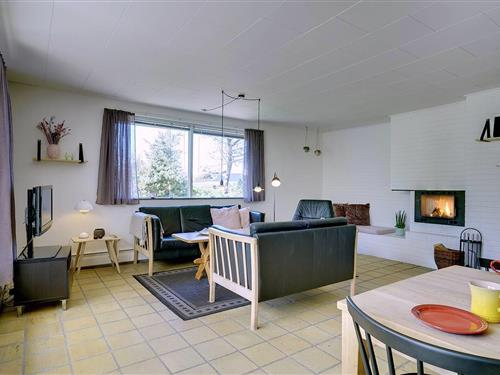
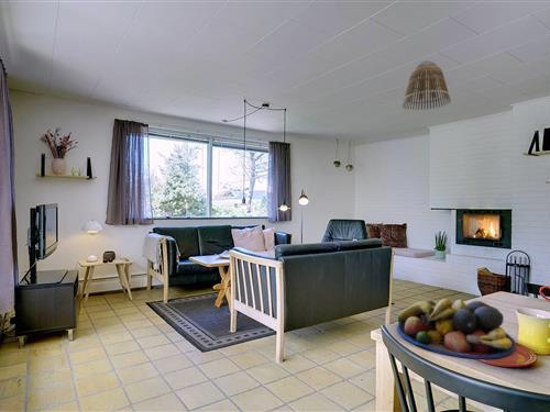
+ lamp shade [402,59,452,111]
+ fruit bowl [396,298,517,360]
